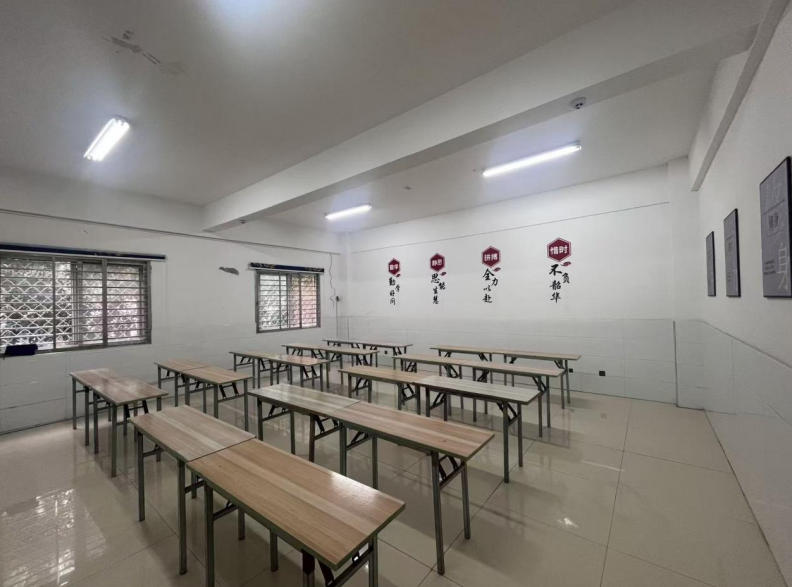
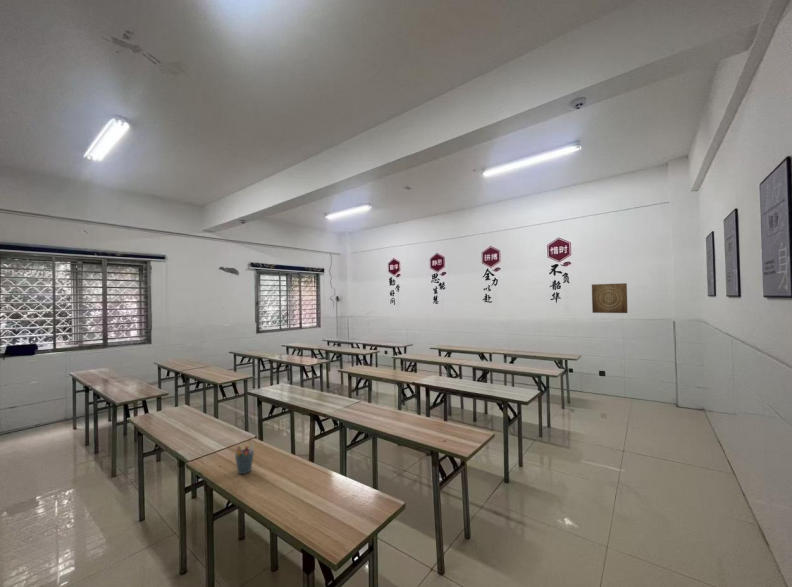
+ wall art [591,282,629,314]
+ pen holder [234,443,255,475]
